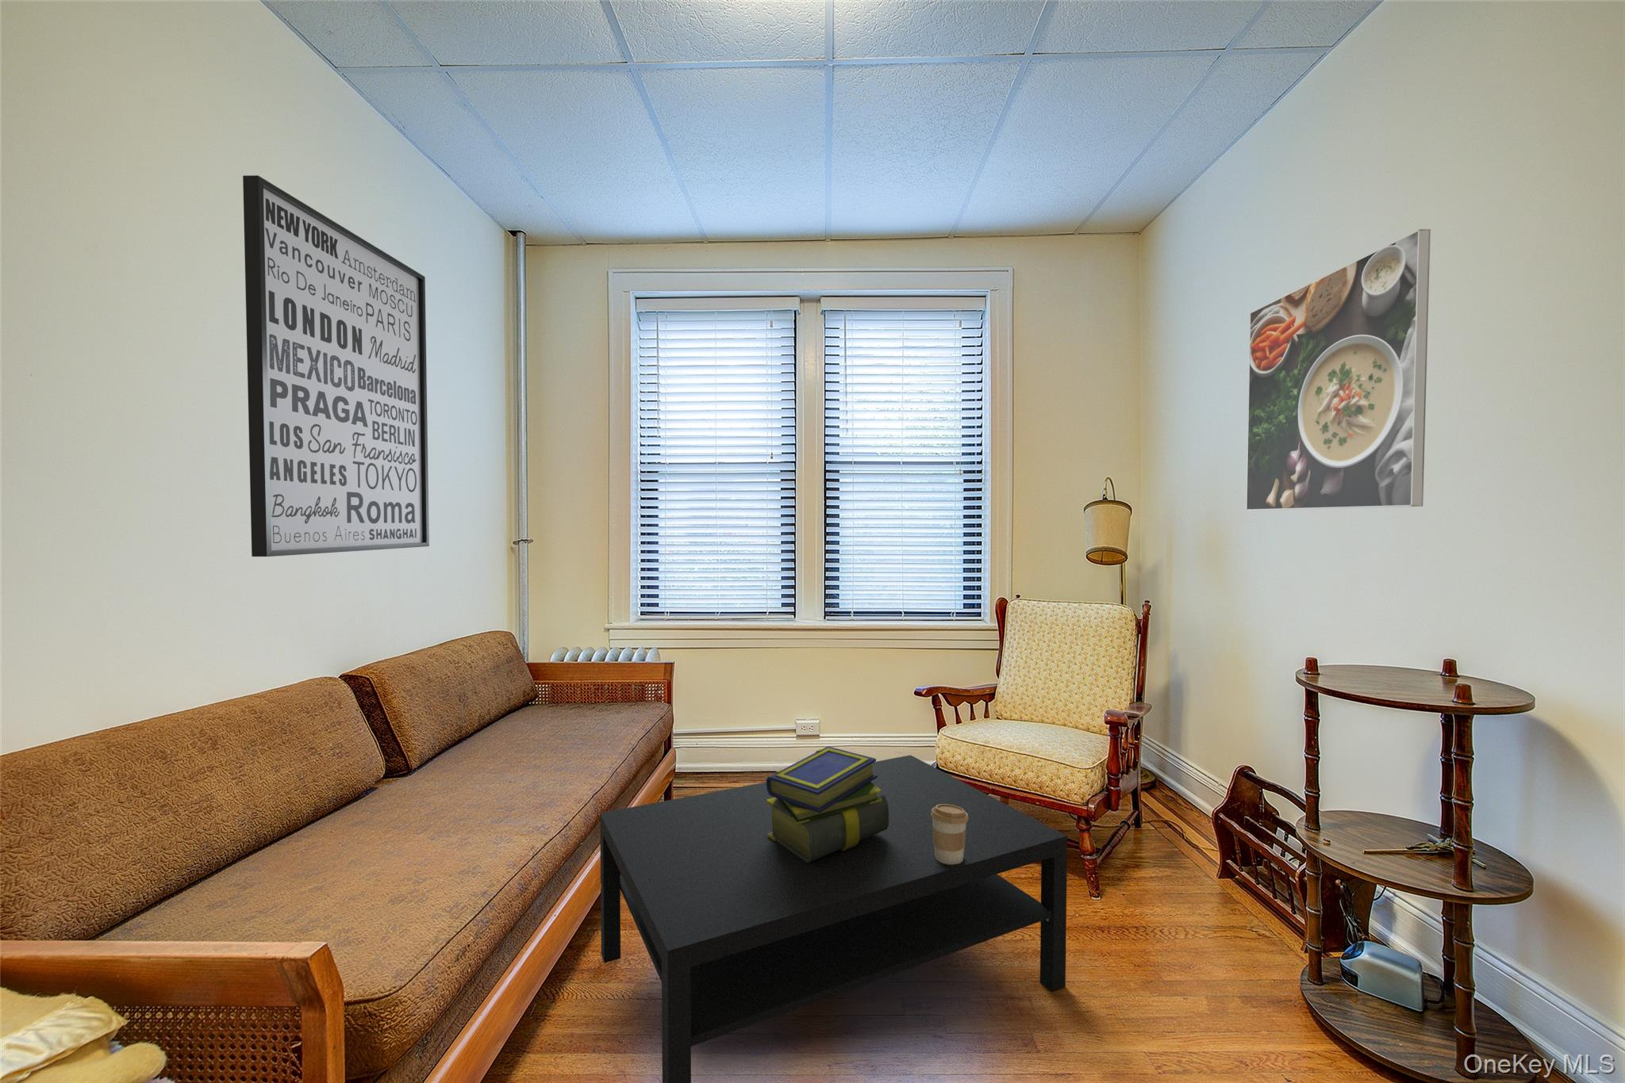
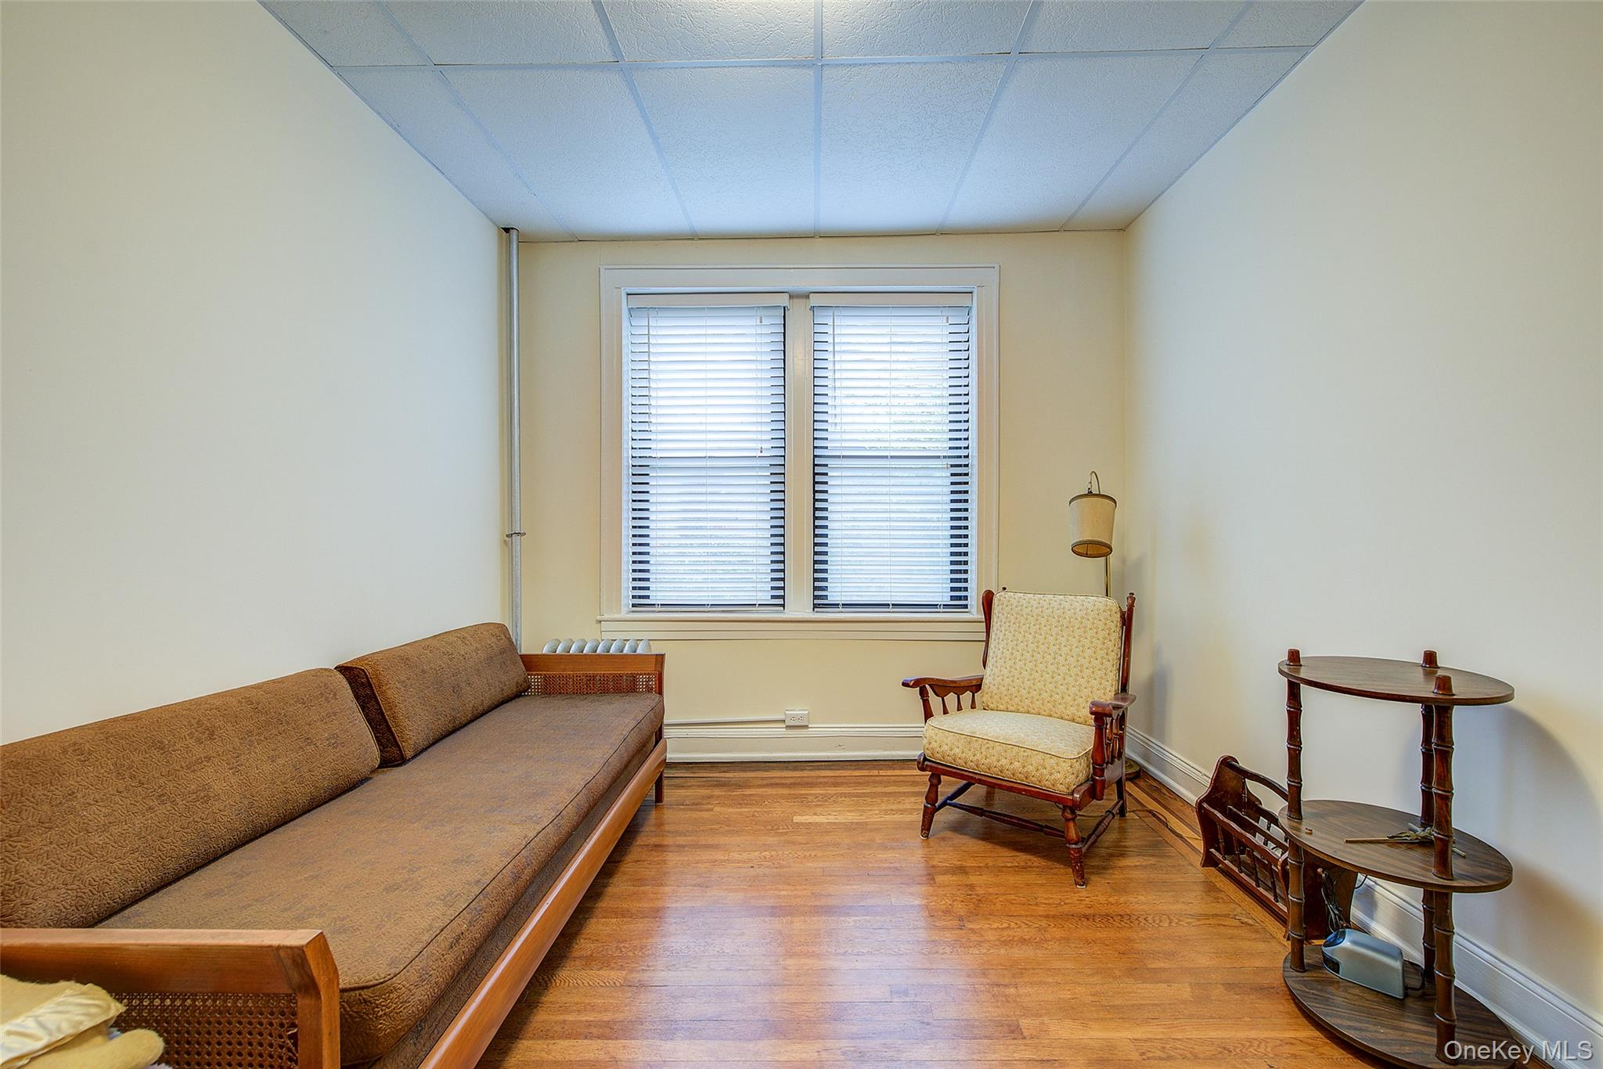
- stack of books [765,746,889,863]
- wall art [242,174,430,557]
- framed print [1245,228,1432,511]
- coffee cup [931,804,968,864]
- coffee table [598,754,1068,1083]
